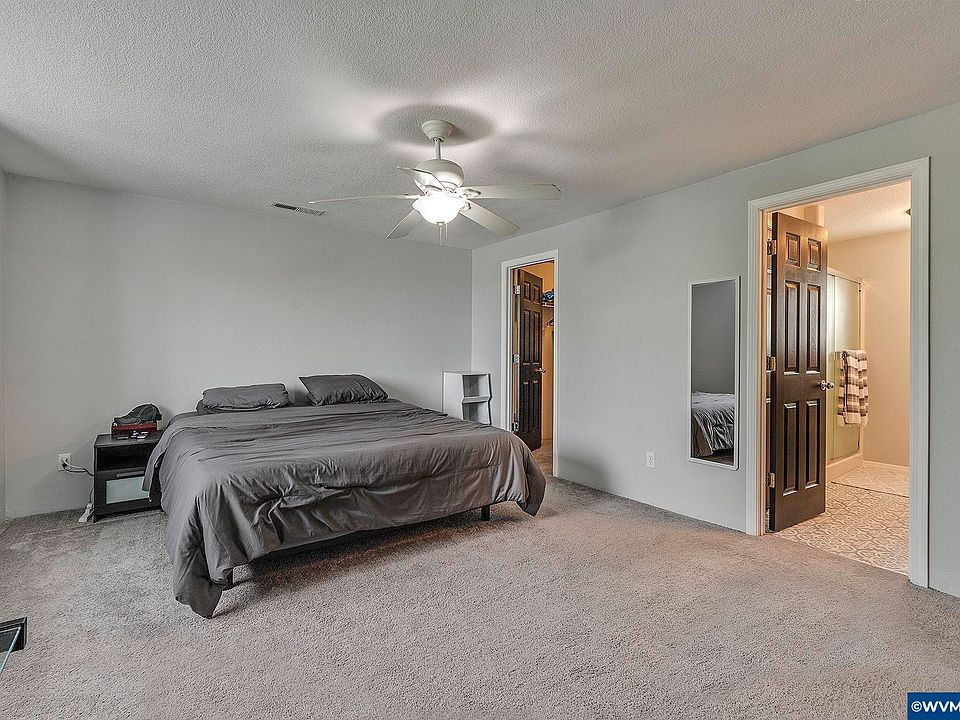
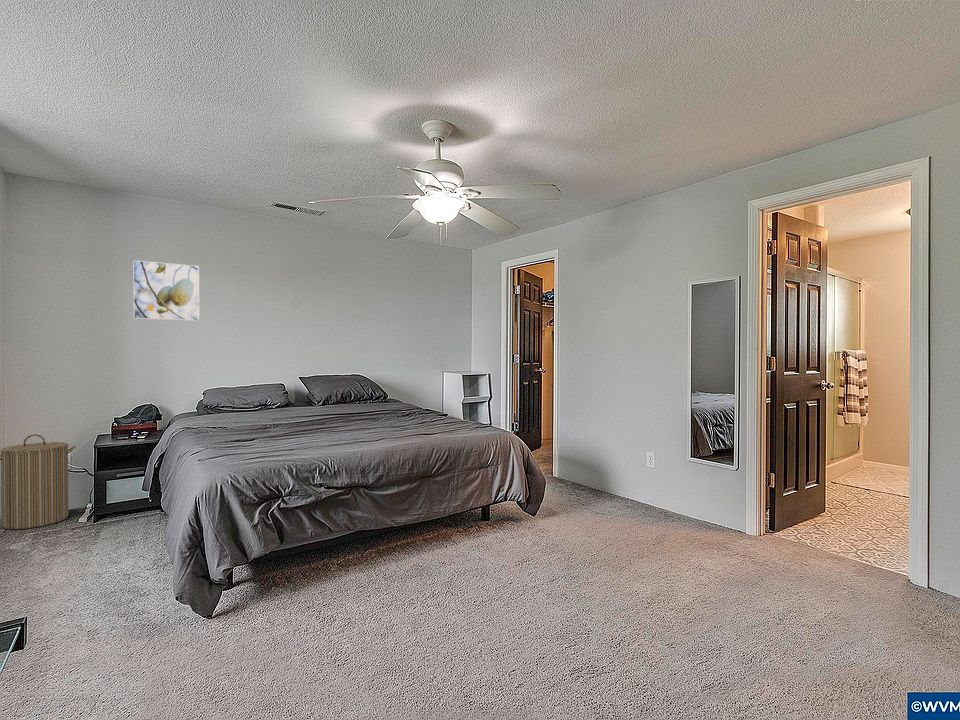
+ laundry hamper [0,433,77,530]
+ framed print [132,259,200,322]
